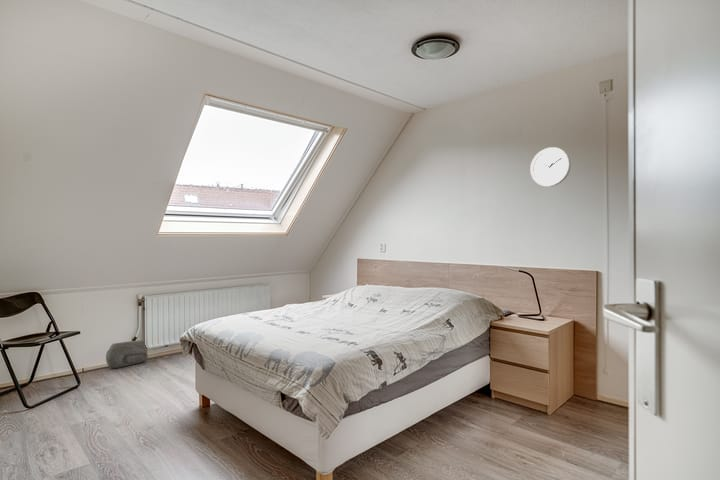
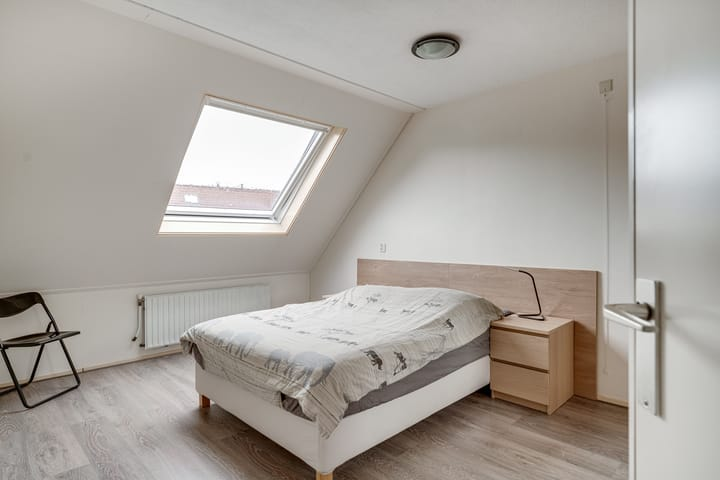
- bag [105,339,149,369]
- wall clock [529,146,572,188]
